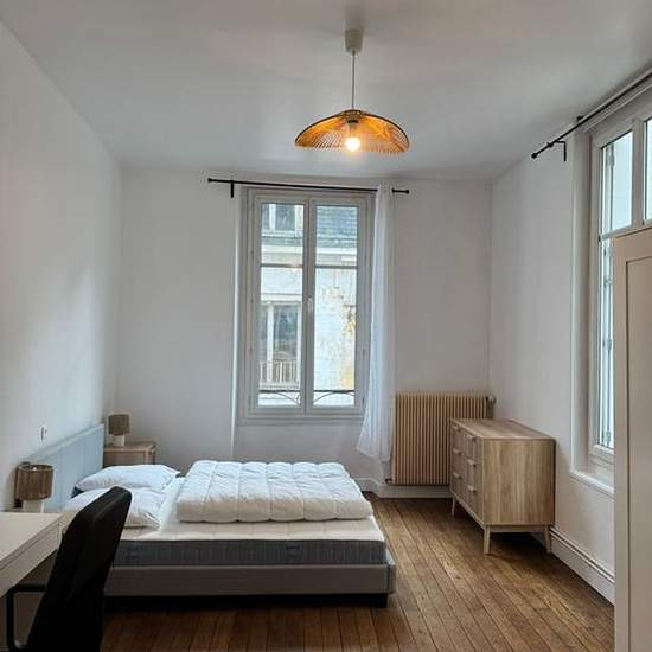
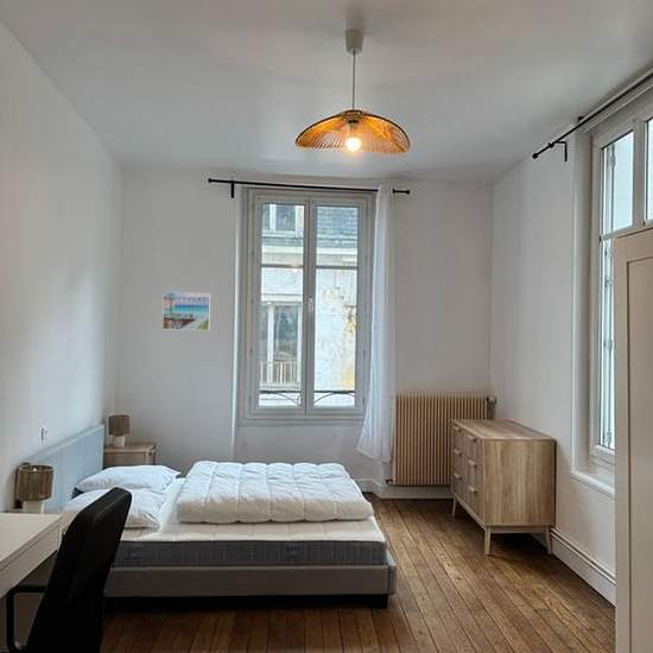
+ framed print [161,291,211,331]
